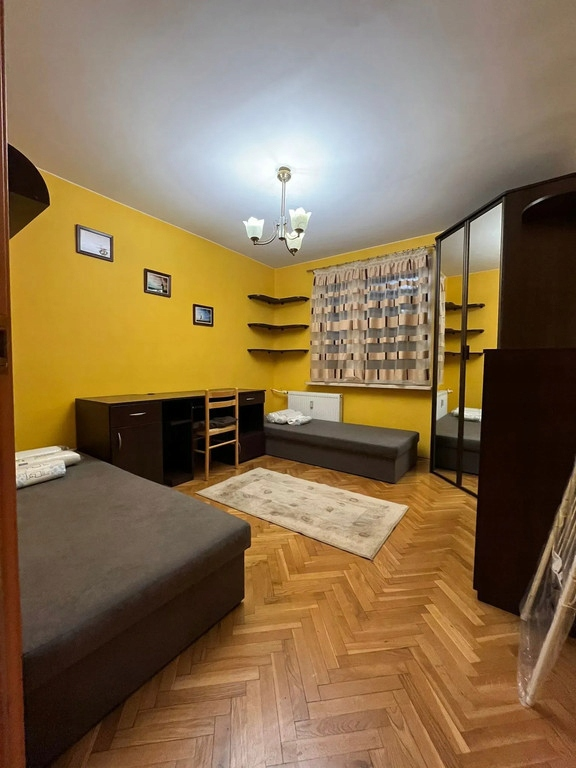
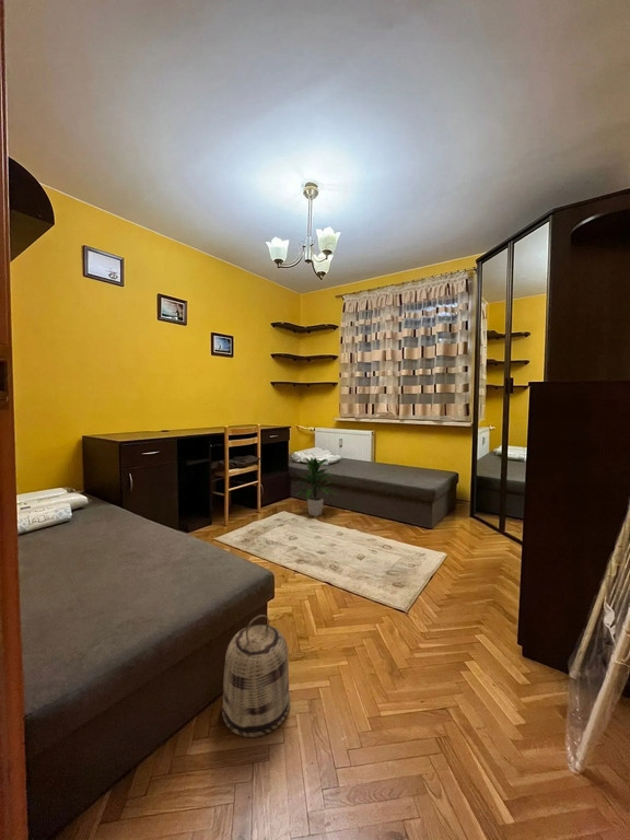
+ indoor plant [295,457,337,517]
+ basket [221,614,291,738]
